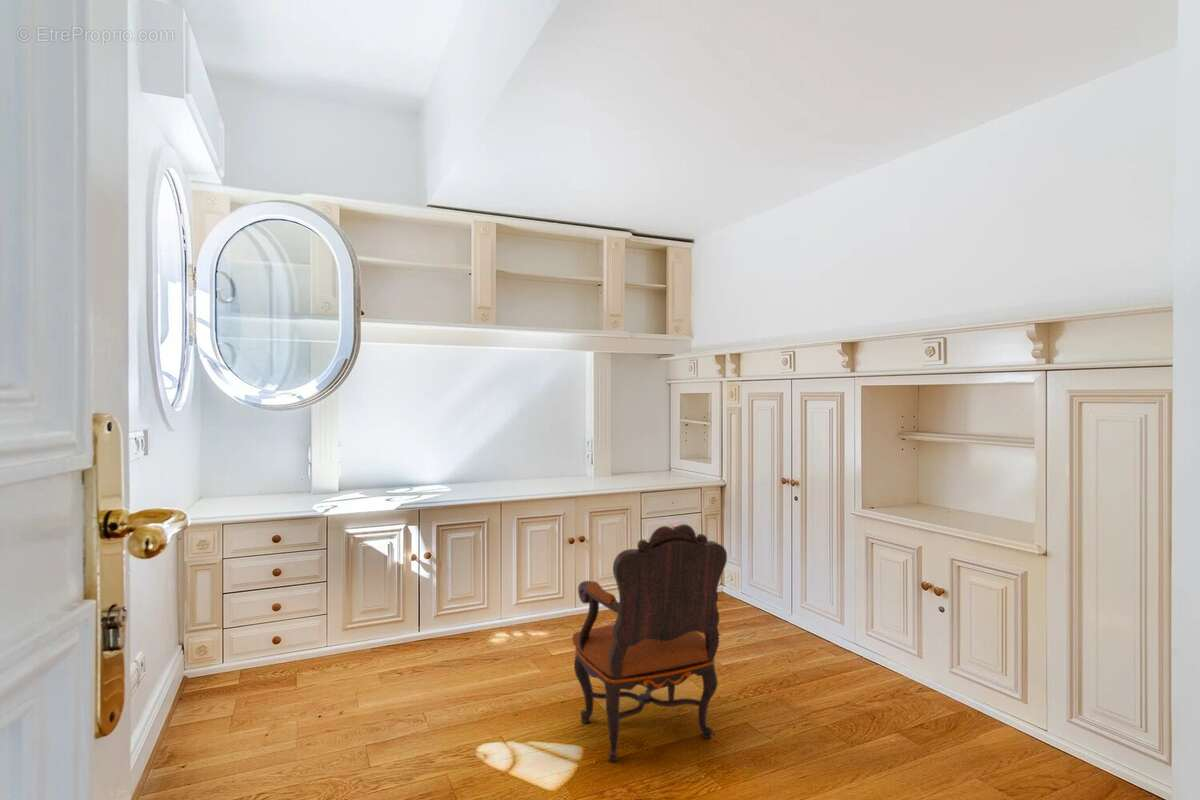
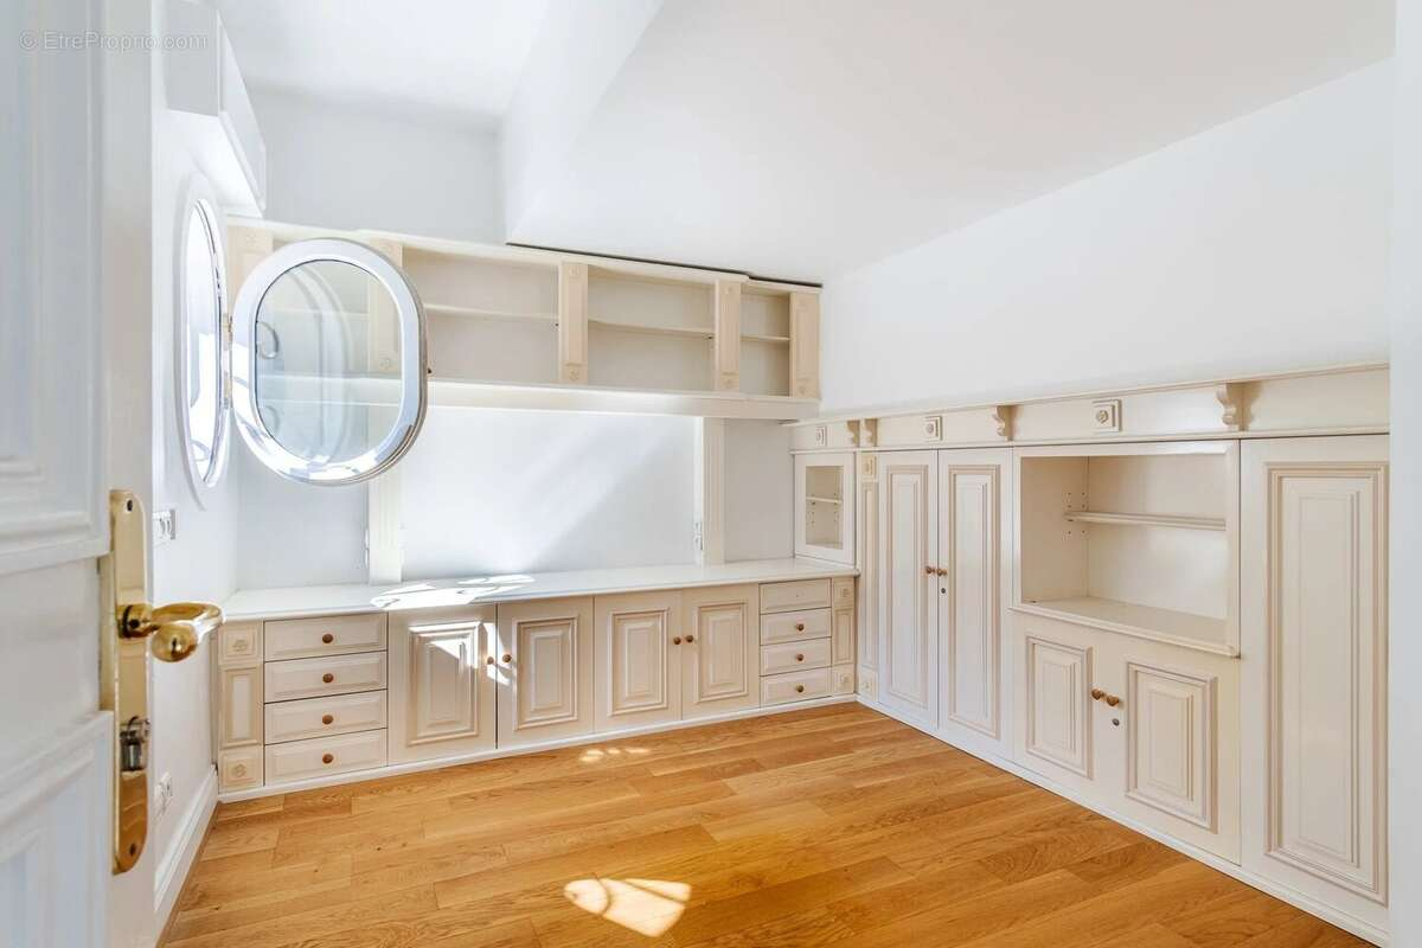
- armchair [571,523,728,763]
